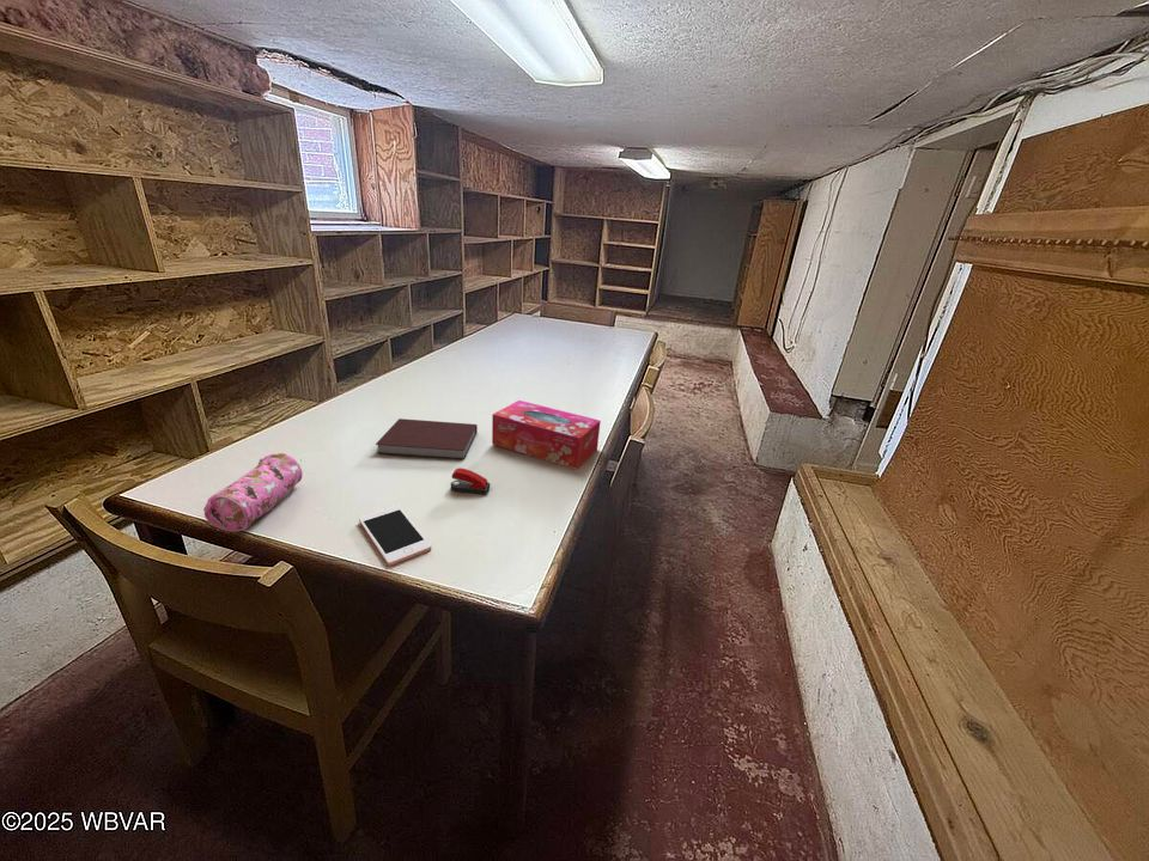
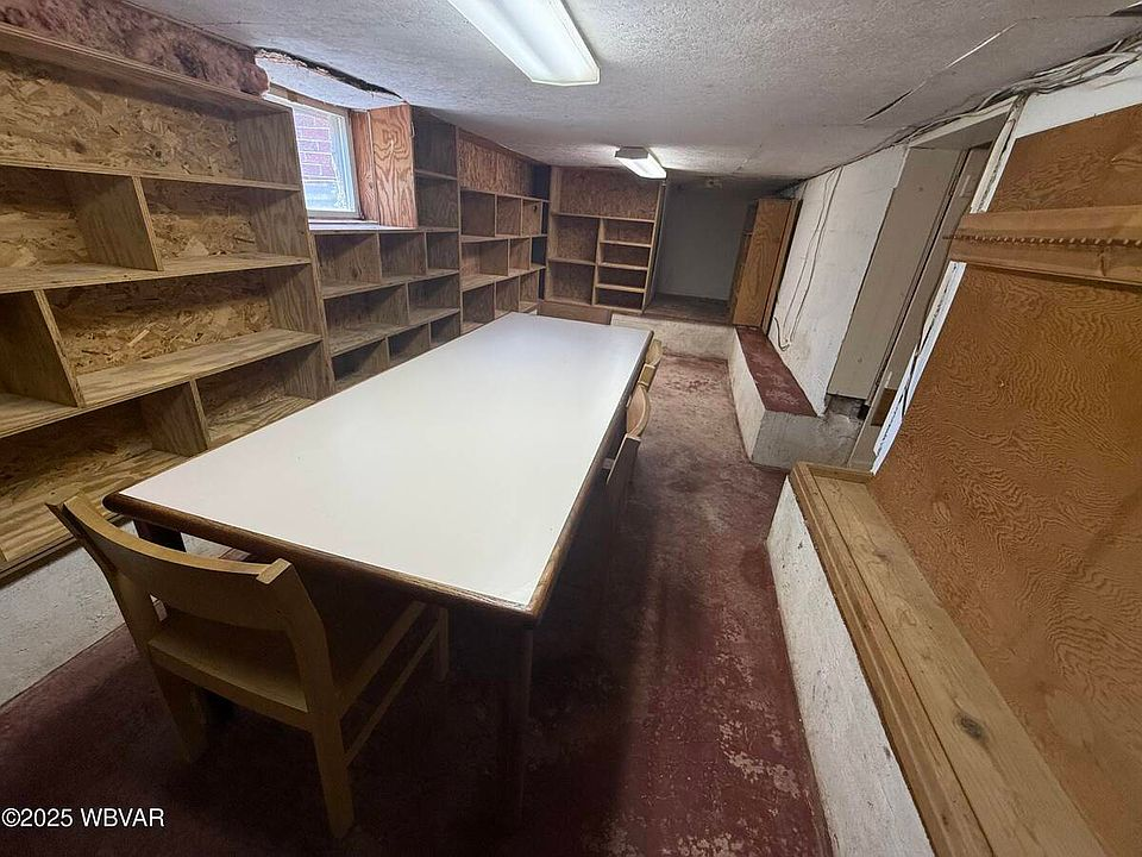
- pencil case [202,452,304,533]
- tissue box [491,399,602,470]
- notebook [375,417,479,460]
- stapler [450,466,491,495]
- cell phone [358,505,432,567]
